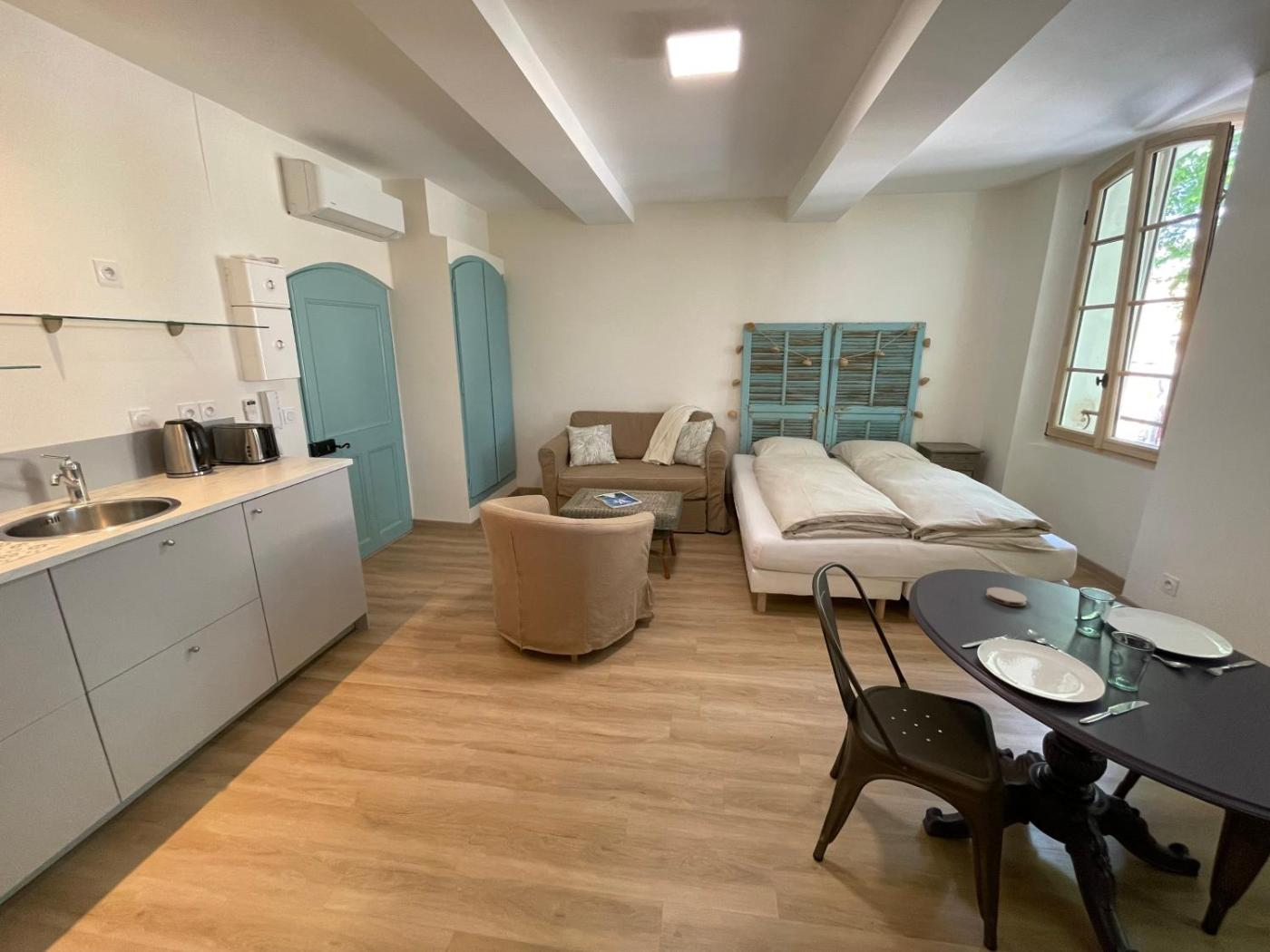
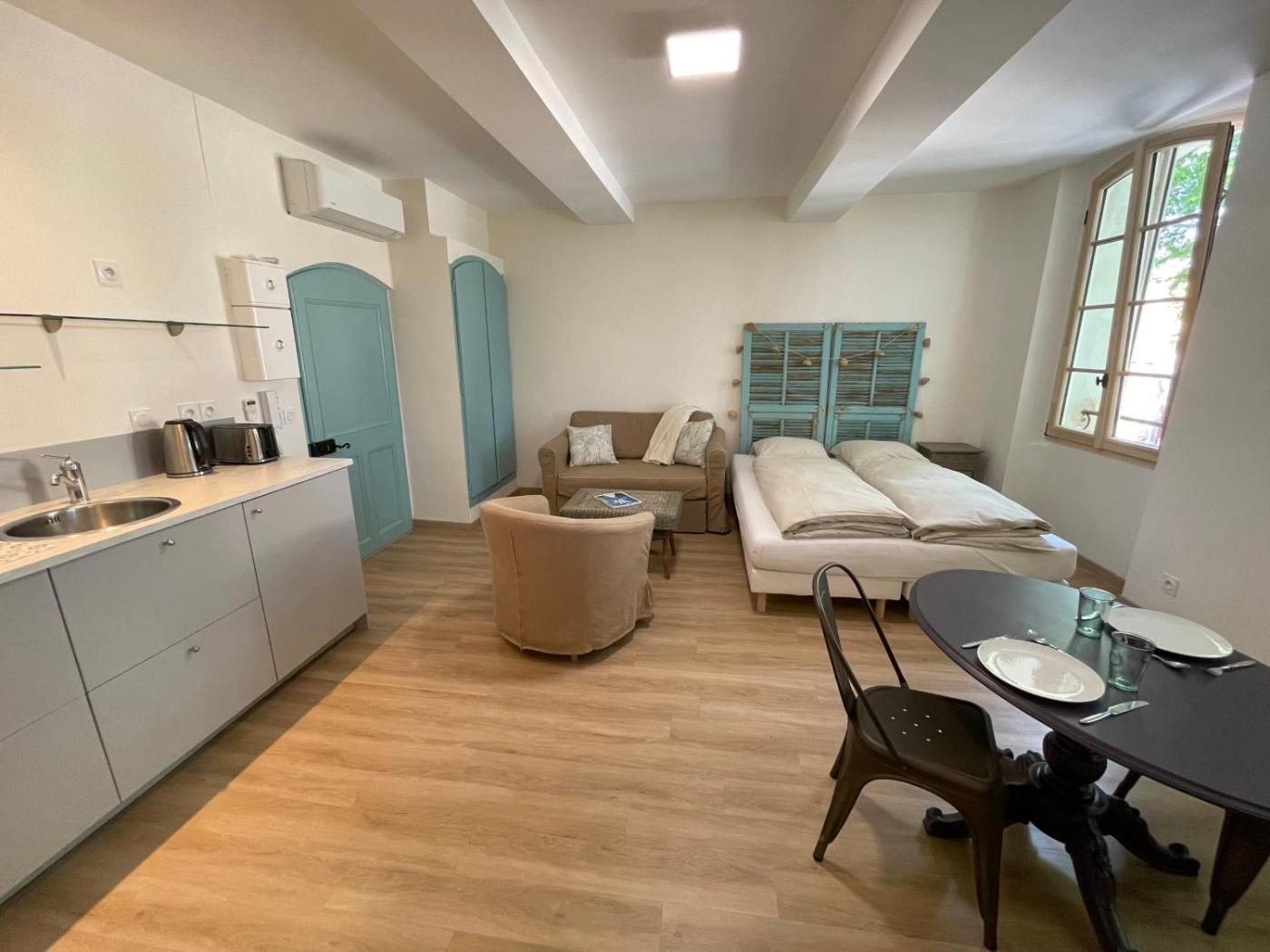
- coaster [985,587,1028,607]
